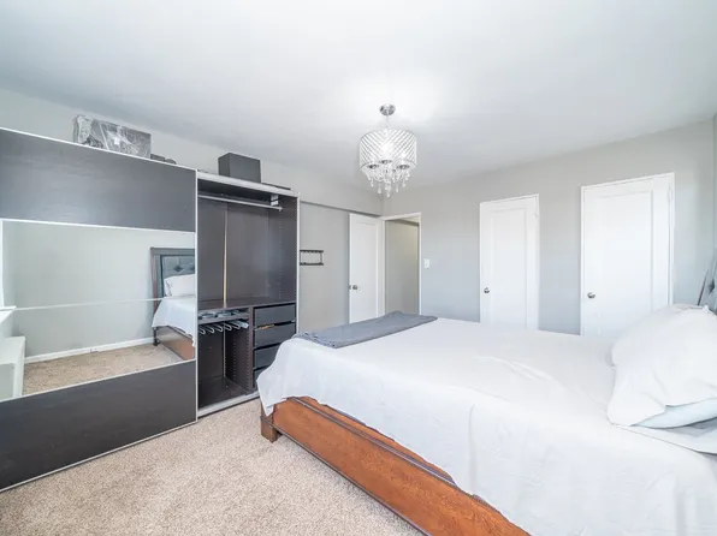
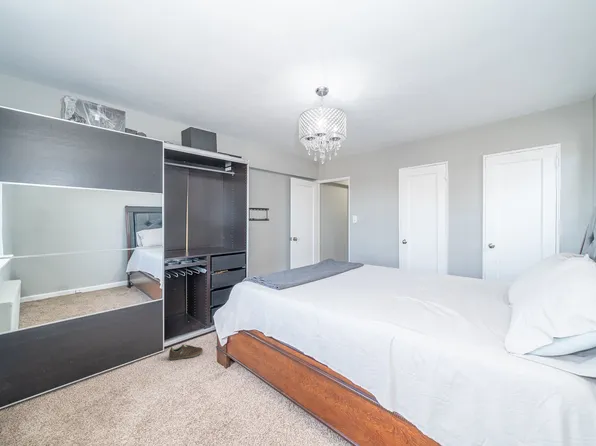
+ sneaker [168,343,204,361]
